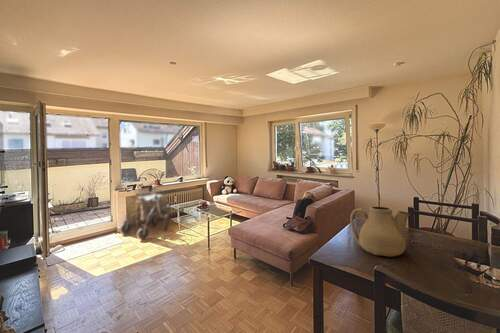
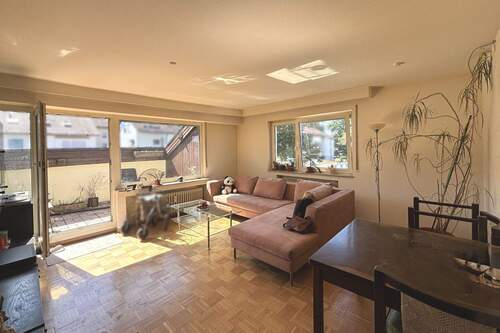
- teapot [349,205,411,258]
